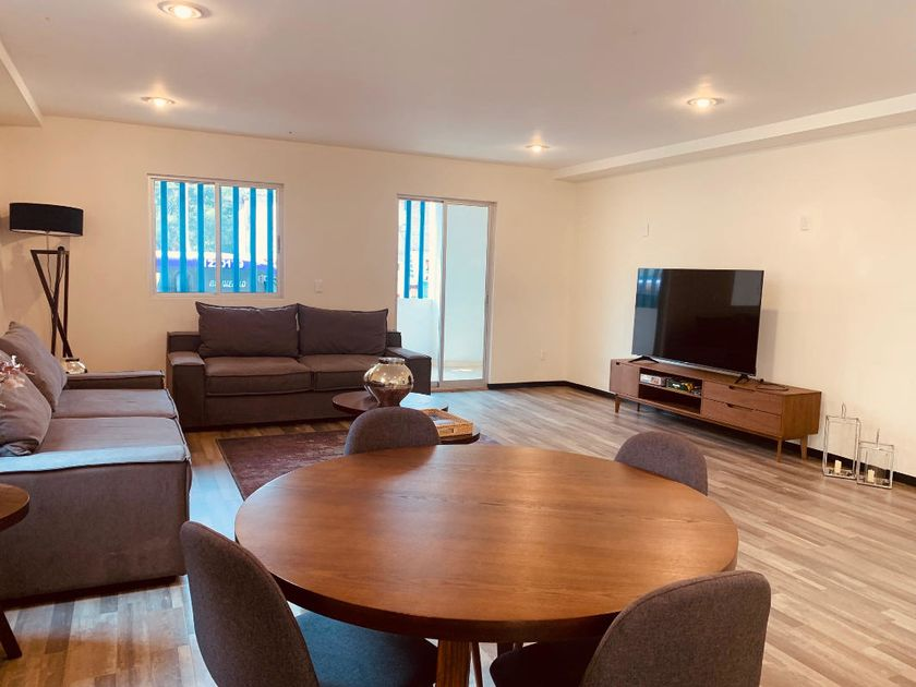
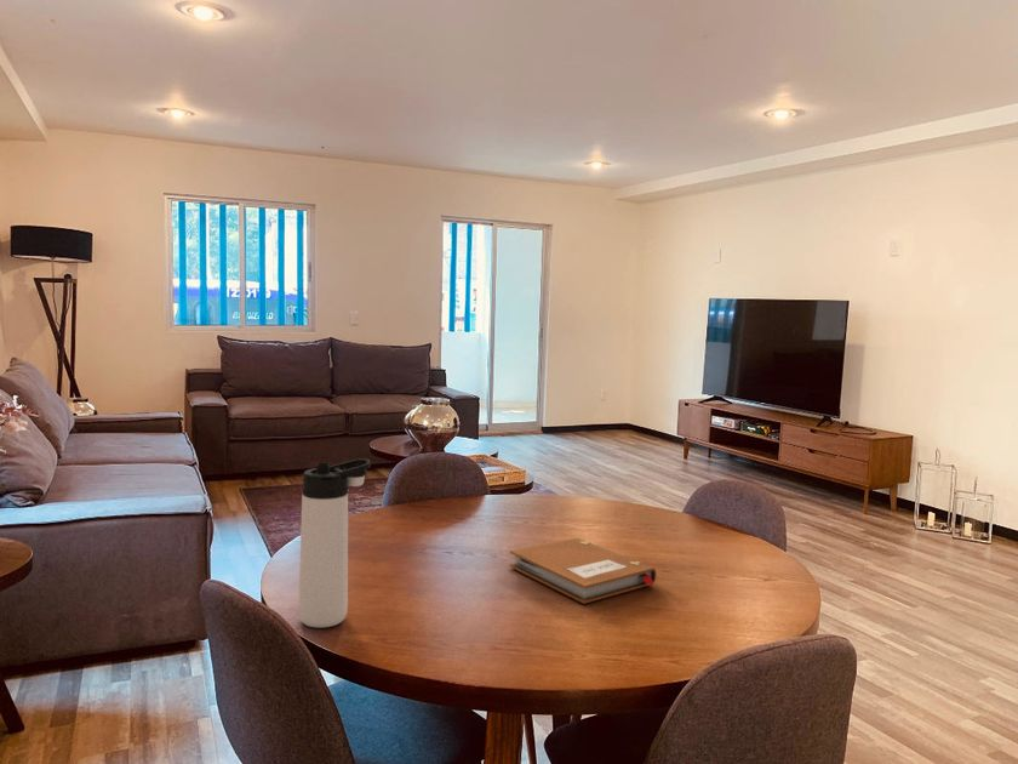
+ notebook [509,537,657,605]
+ thermos bottle [298,458,372,629]
